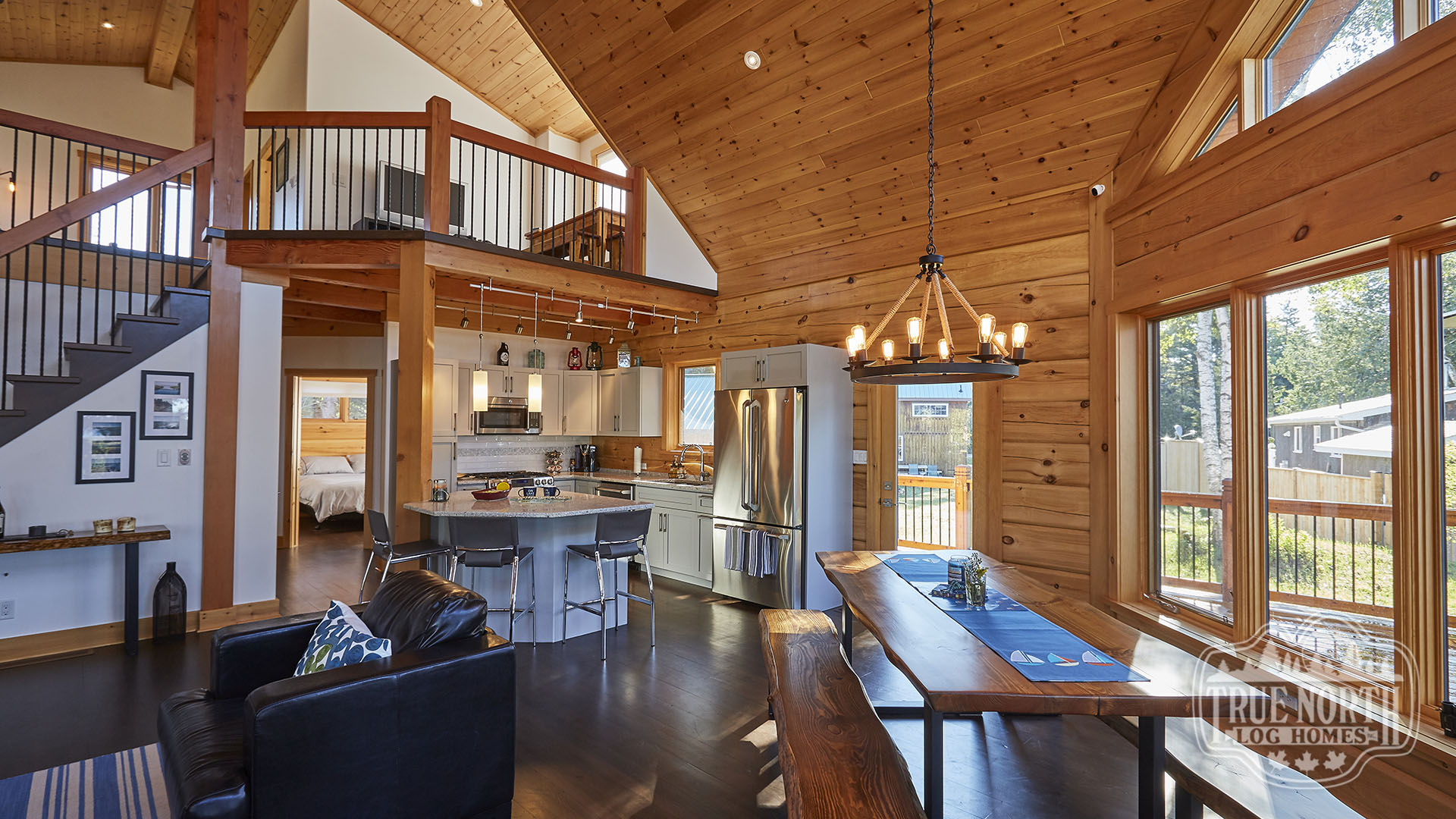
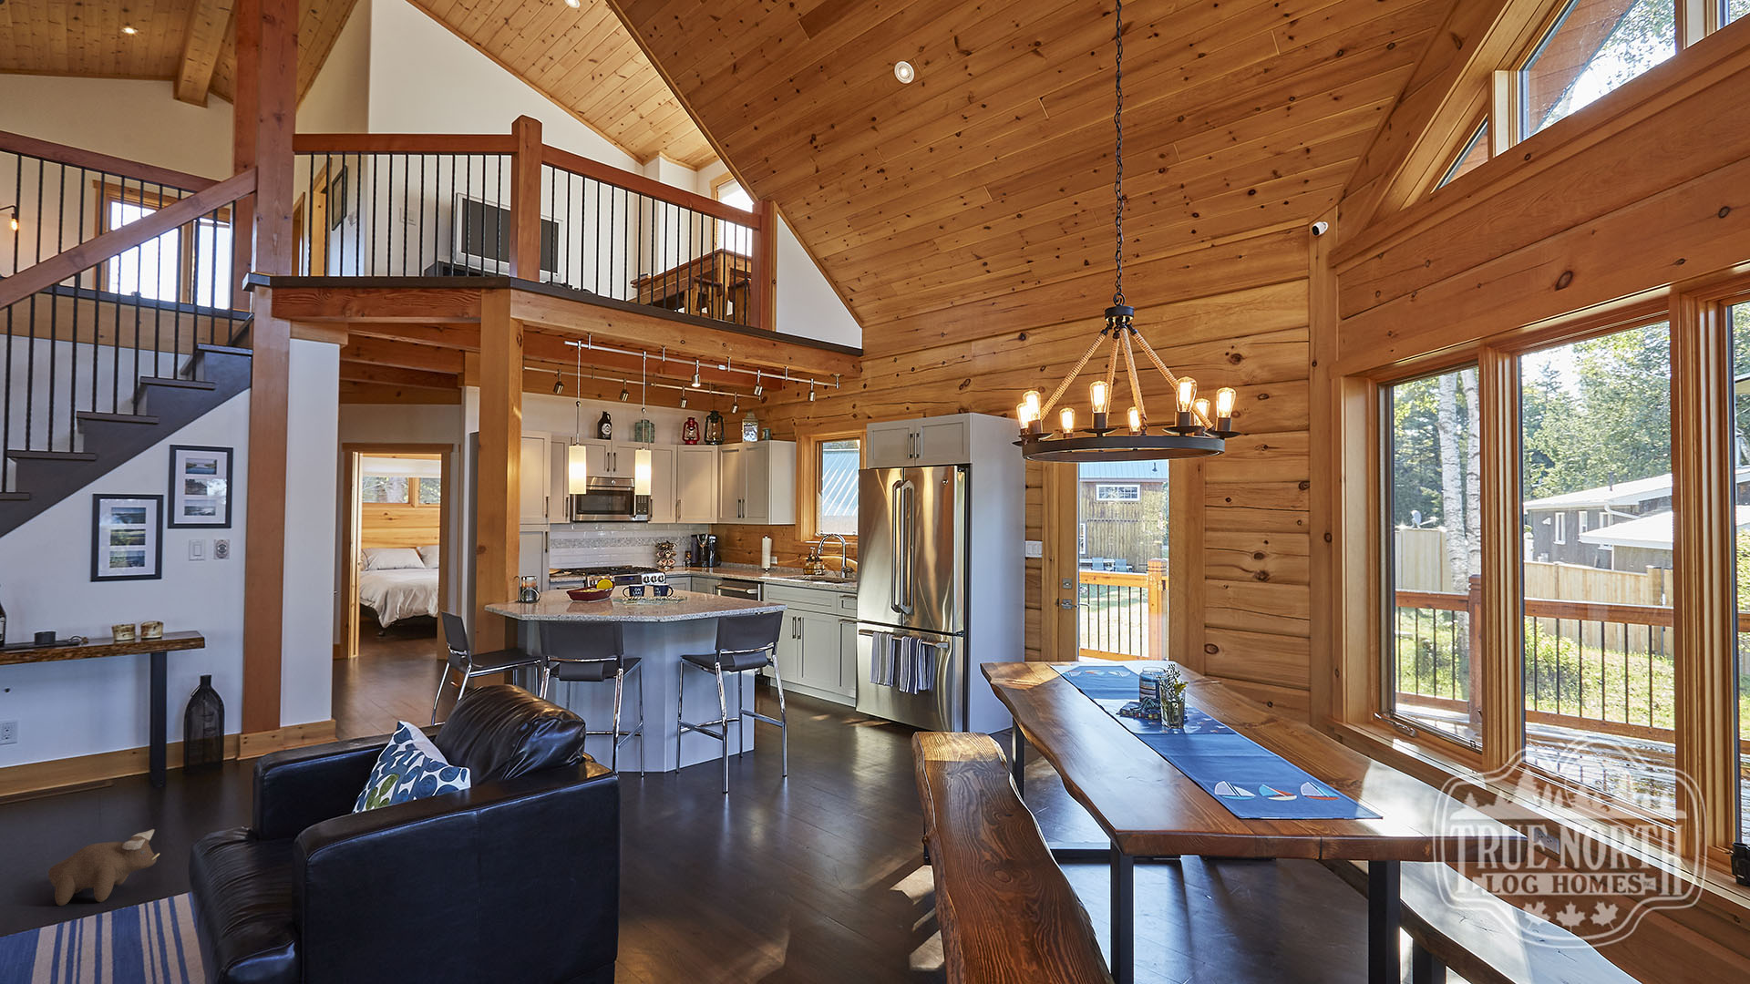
+ plush toy [47,828,160,907]
